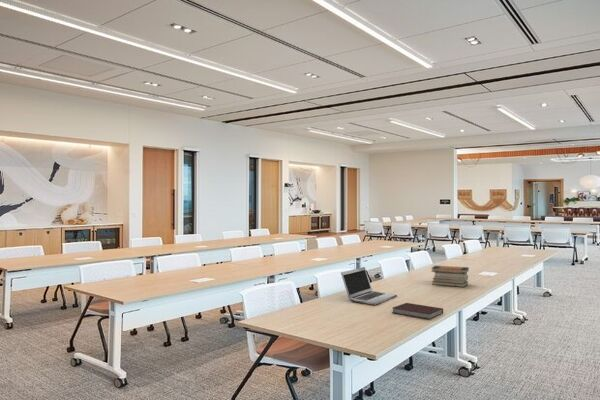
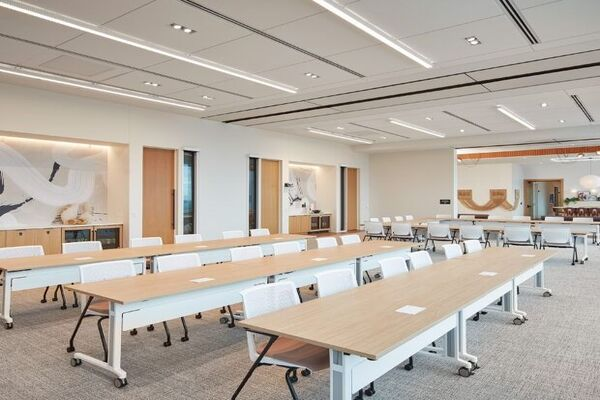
- notebook [391,302,444,320]
- laptop [340,266,398,306]
- book stack [431,265,470,288]
